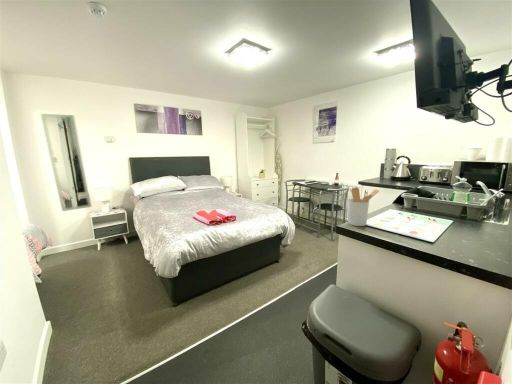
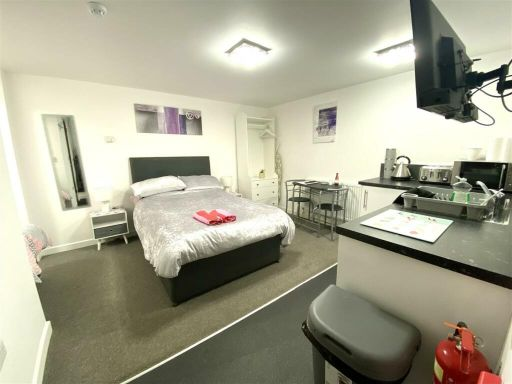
- utensil holder [347,186,380,227]
